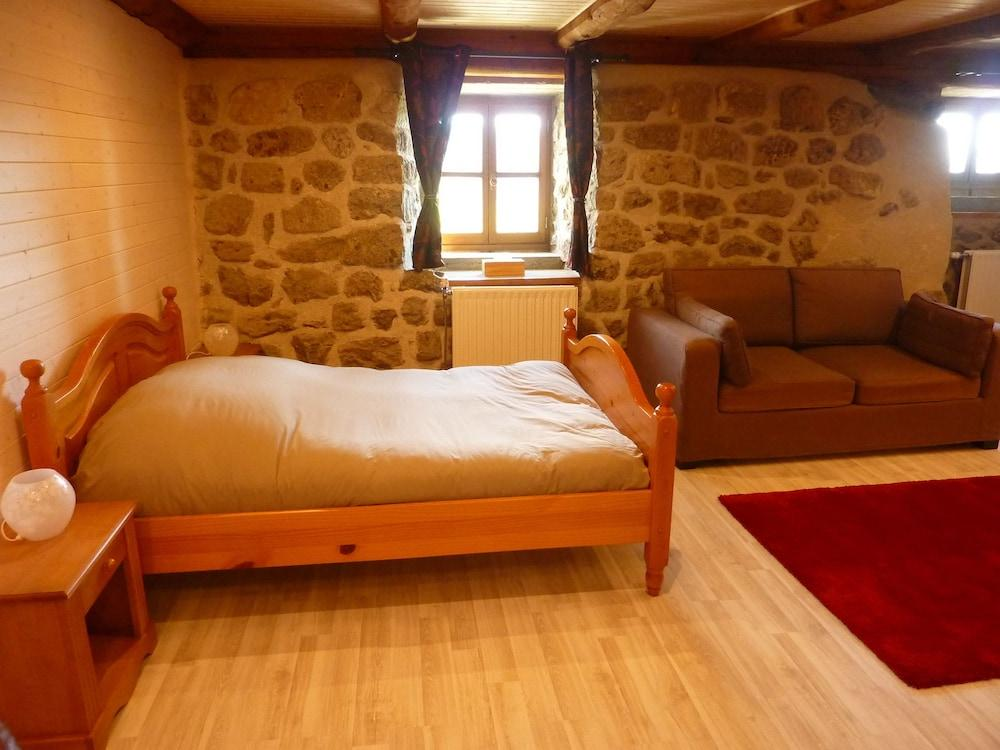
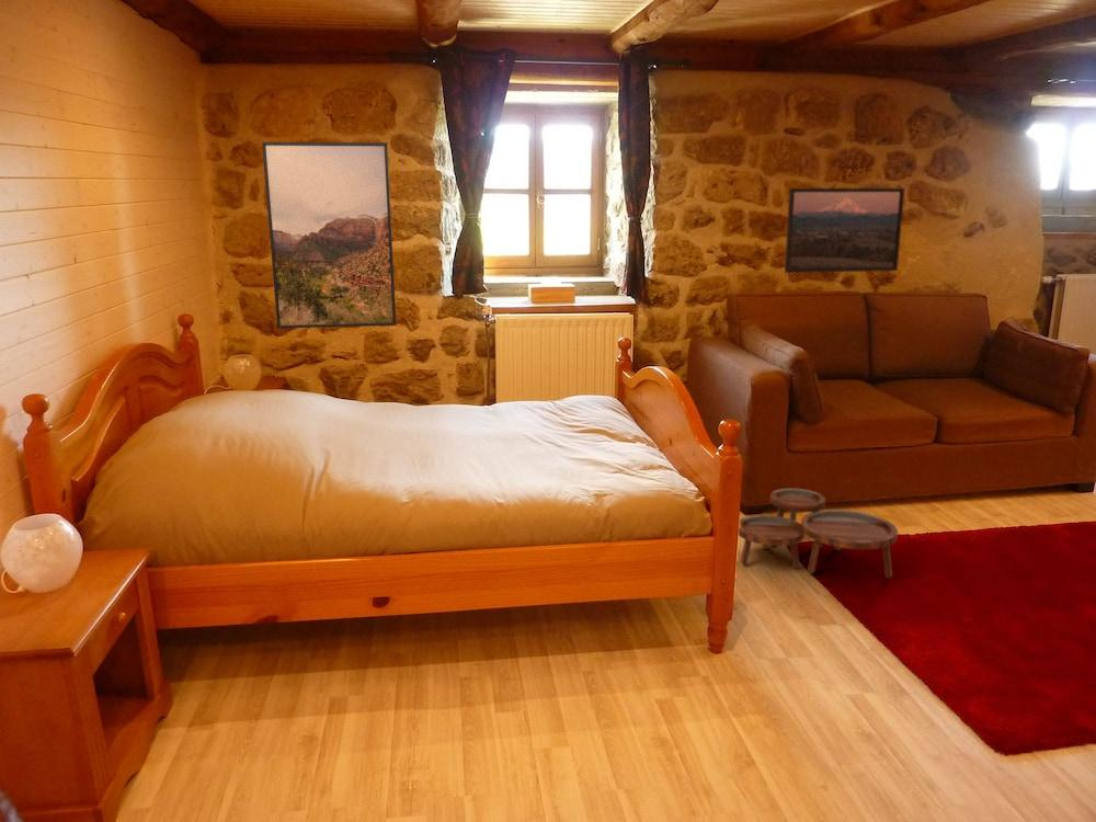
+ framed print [261,141,397,330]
+ nesting tables [738,488,899,579]
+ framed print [784,187,905,274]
